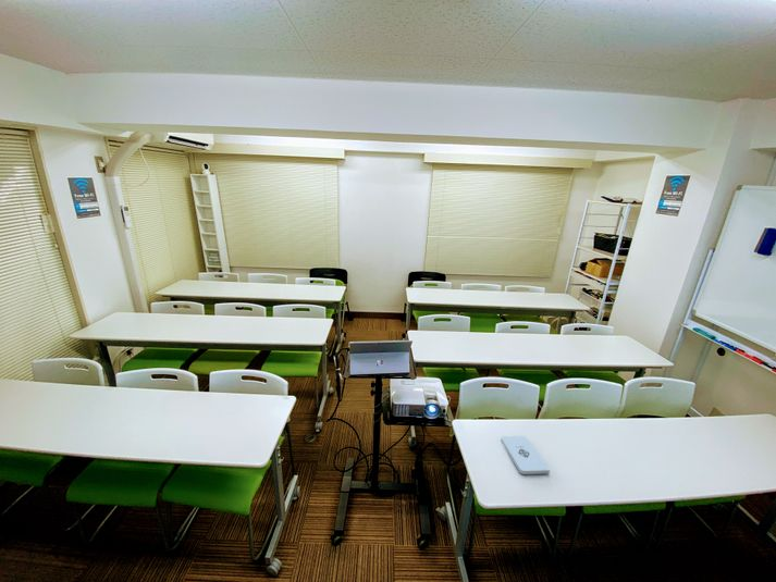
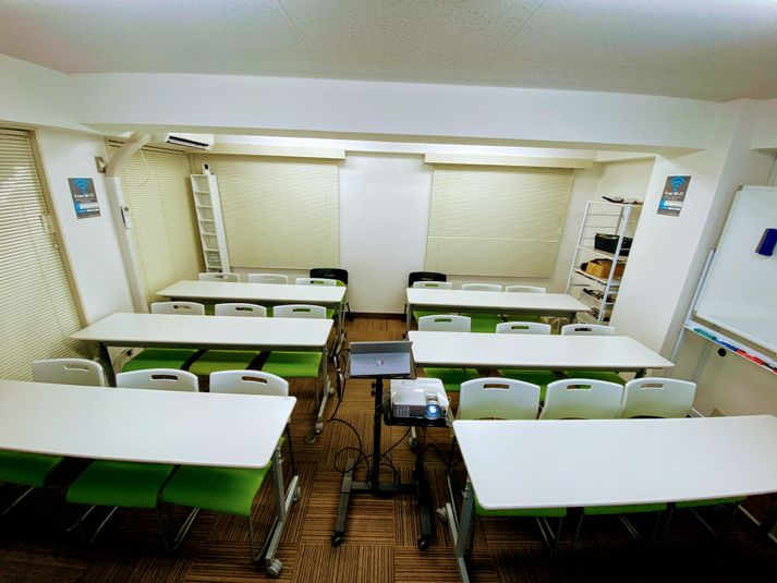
- notepad [500,435,551,475]
